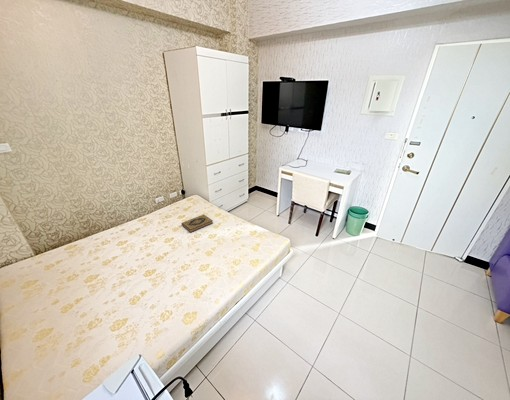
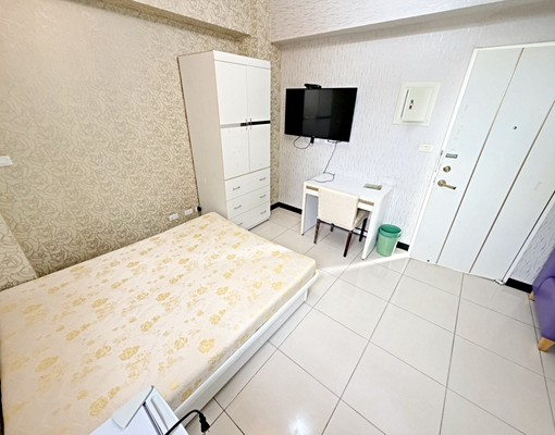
- hardback book [181,214,214,234]
